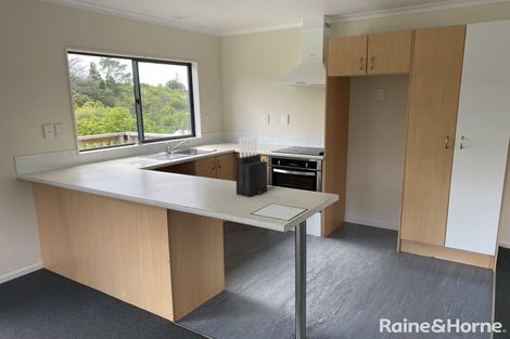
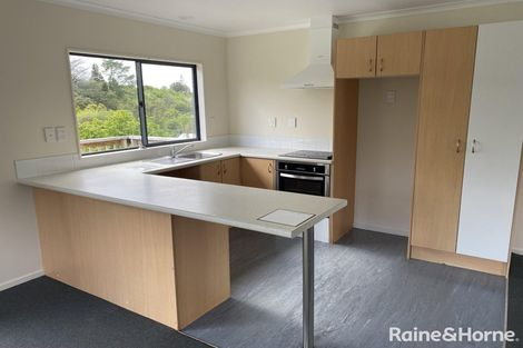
- knife block [234,135,268,198]
